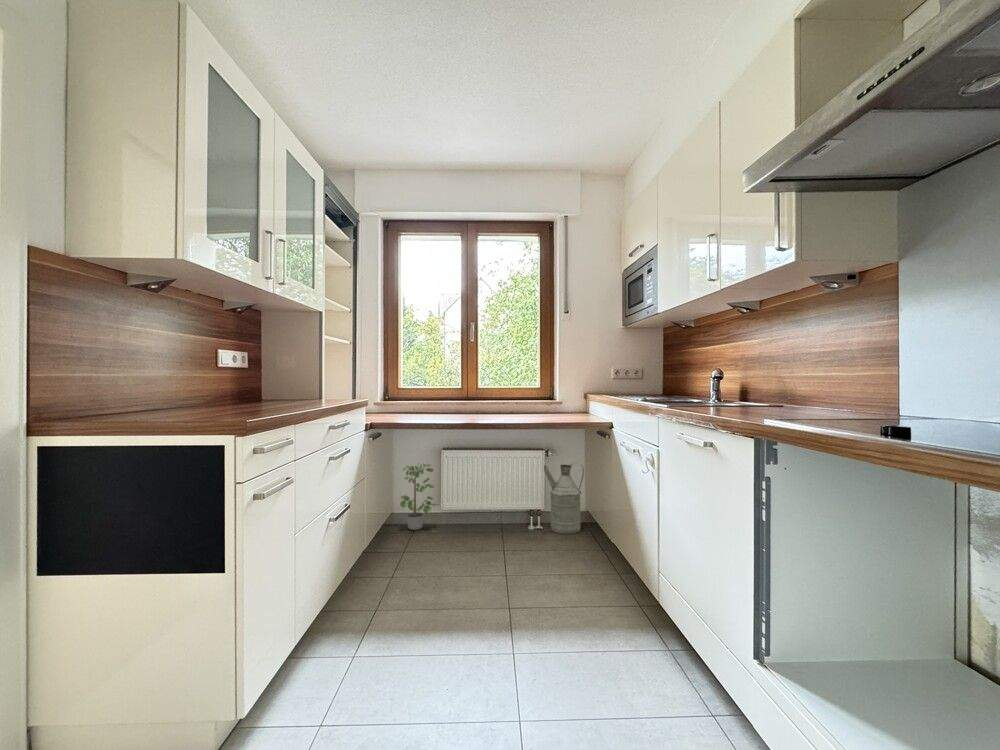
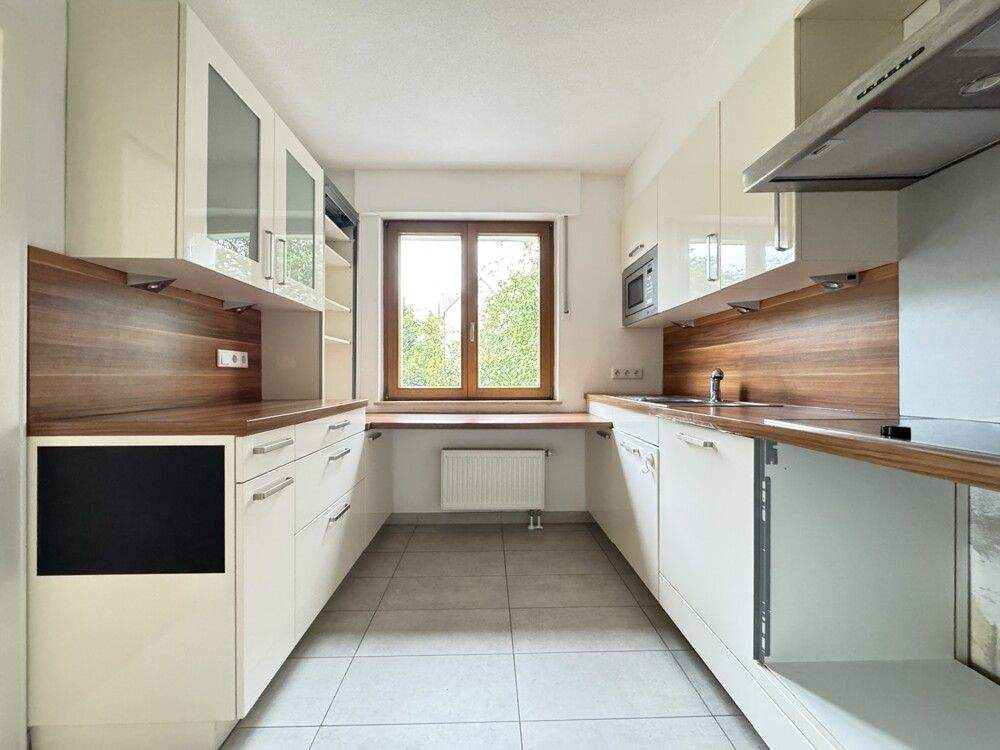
- potted plant [399,461,440,531]
- watering can [543,461,585,535]
